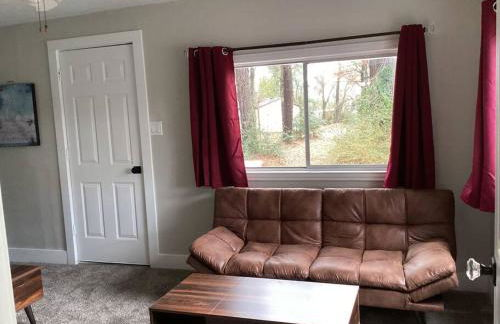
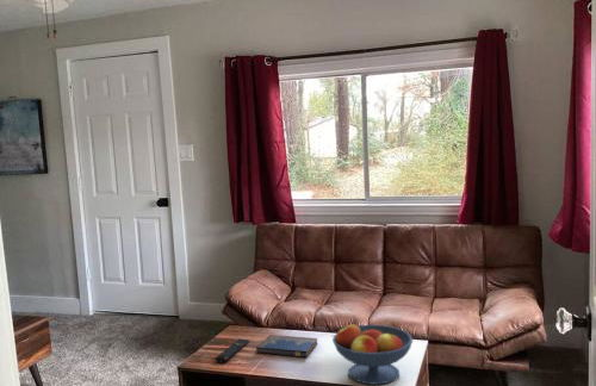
+ hardcover book [255,334,318,359]
+ remote control [215,337,250,363]
+ fruit bowl [331,323,414,386]
